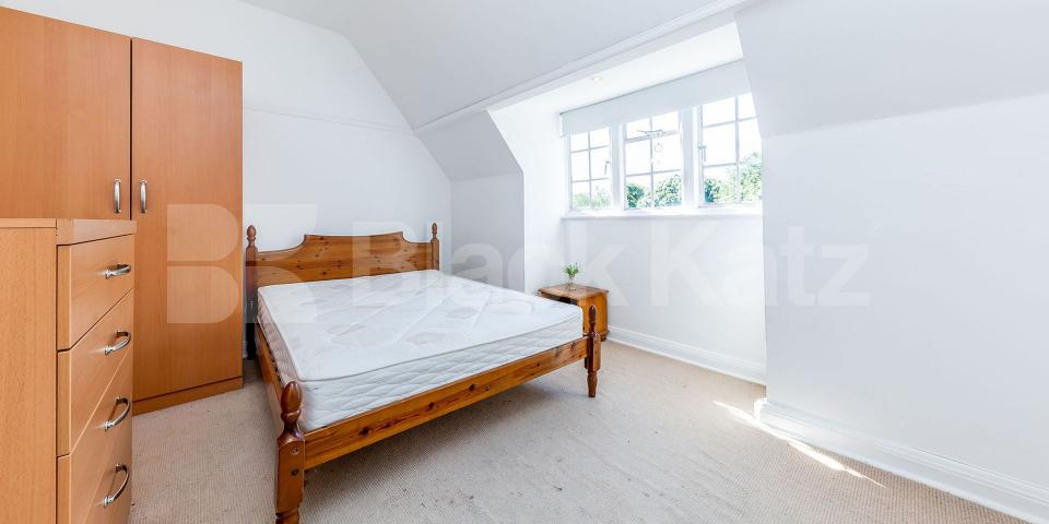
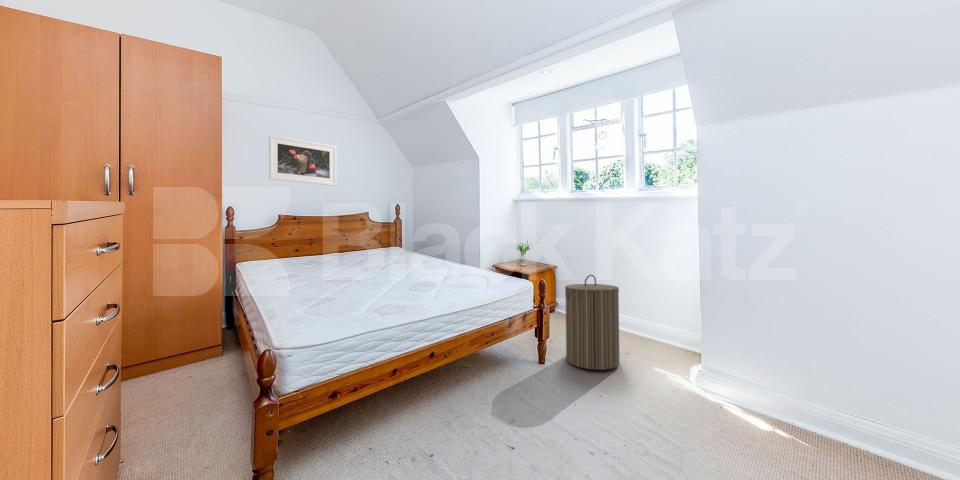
+ laundry hamper [564,274,620,371]
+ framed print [268,134,338,187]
